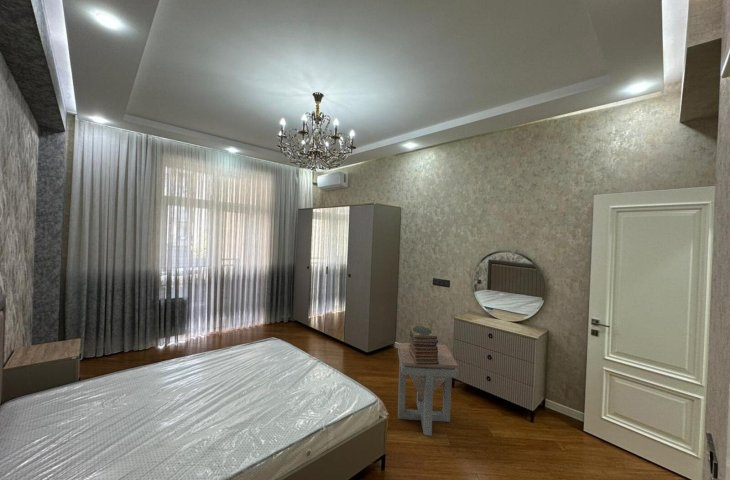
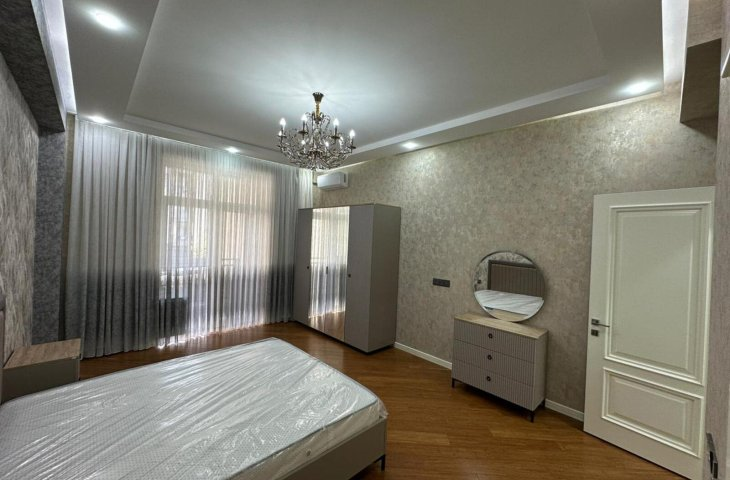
- side table [397,342,459,437]
- book stack [408,324,439,365]
